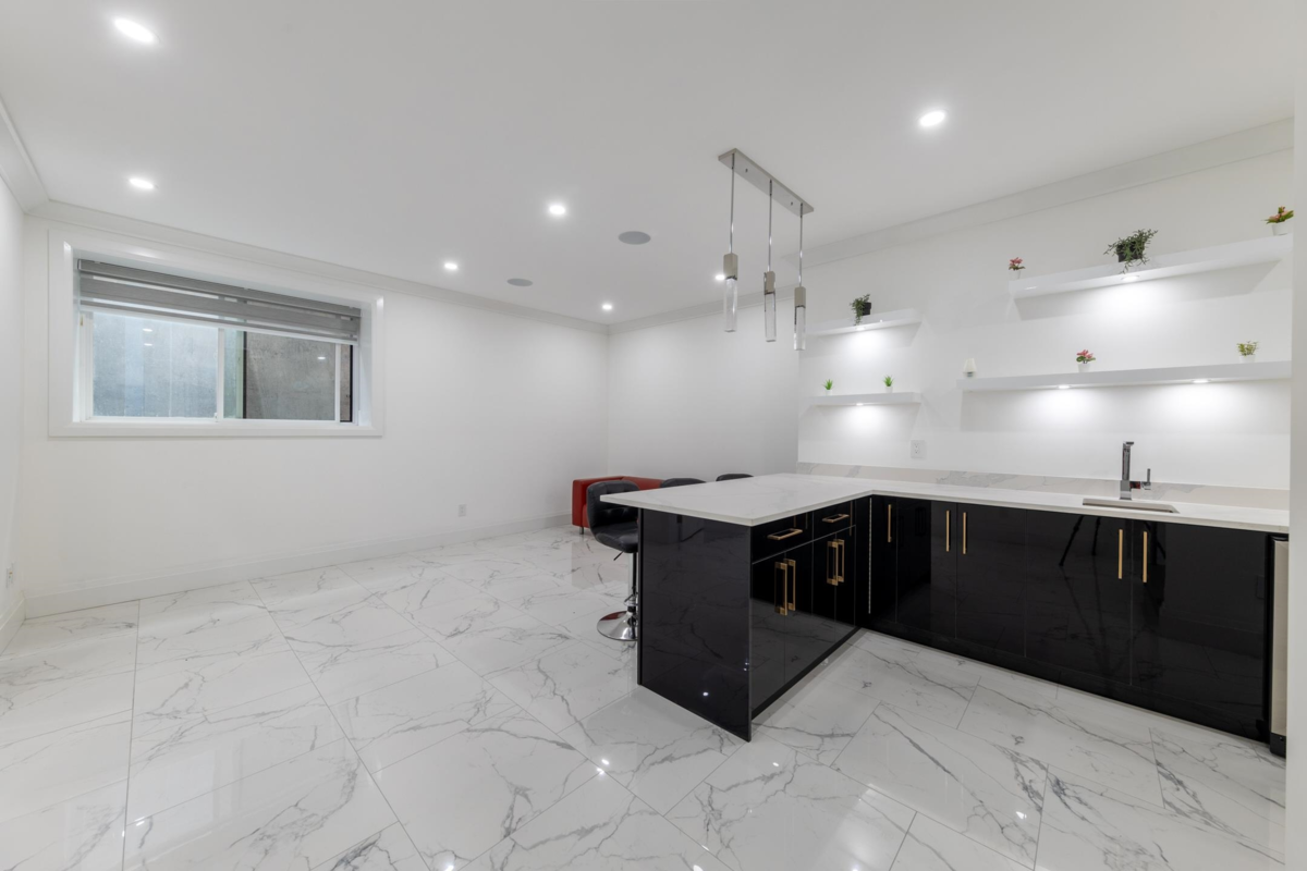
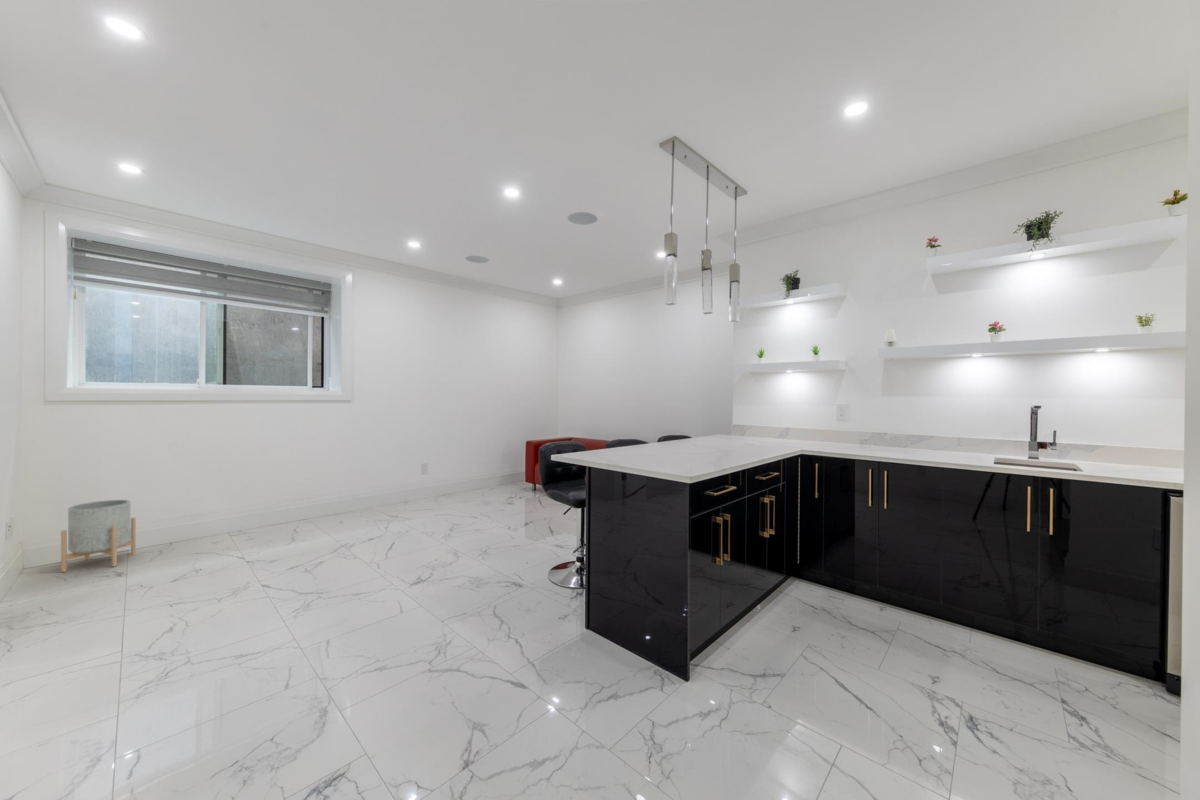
+ planter [60,499,137,573]
